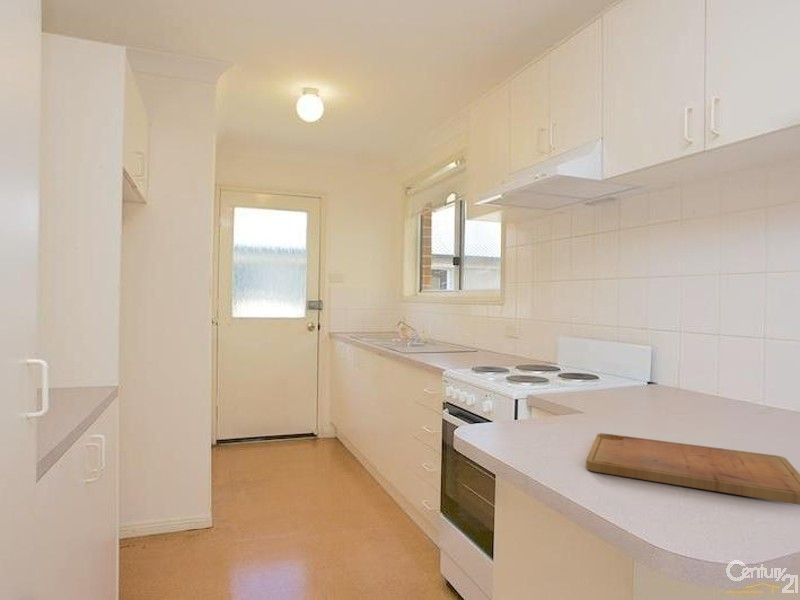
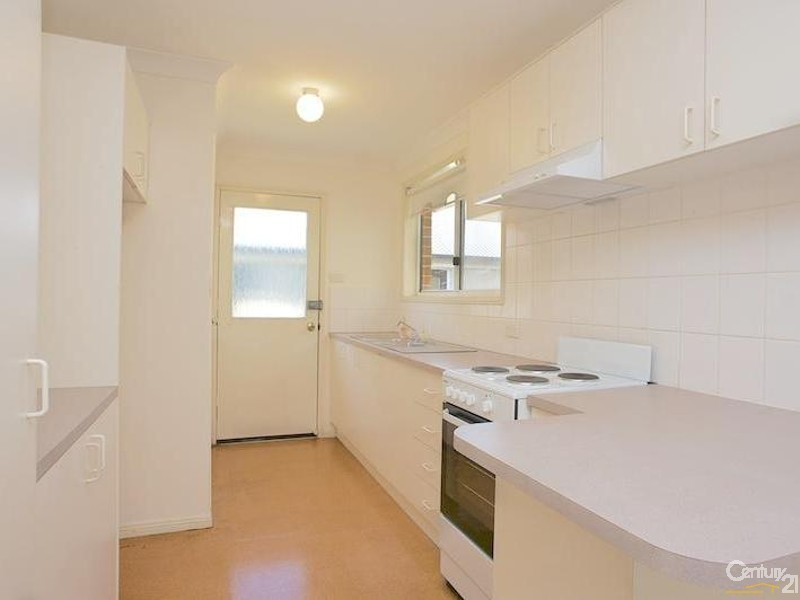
- cutting board [585,432,800,506]
